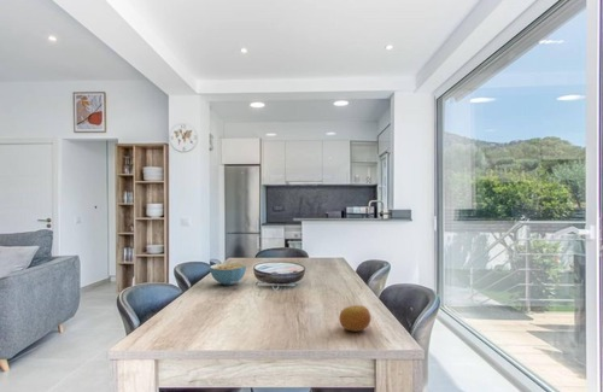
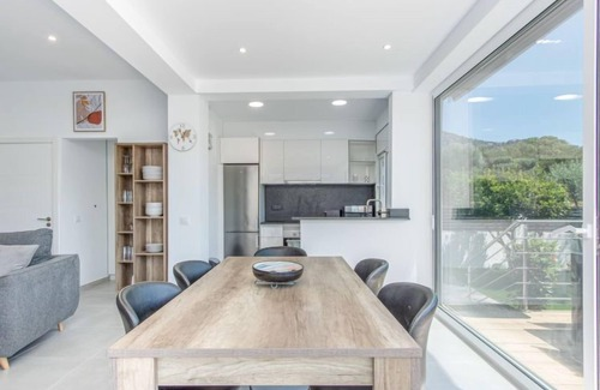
- cereal bowl [209,262,247,286]
- fruit [338,304,373,333]
